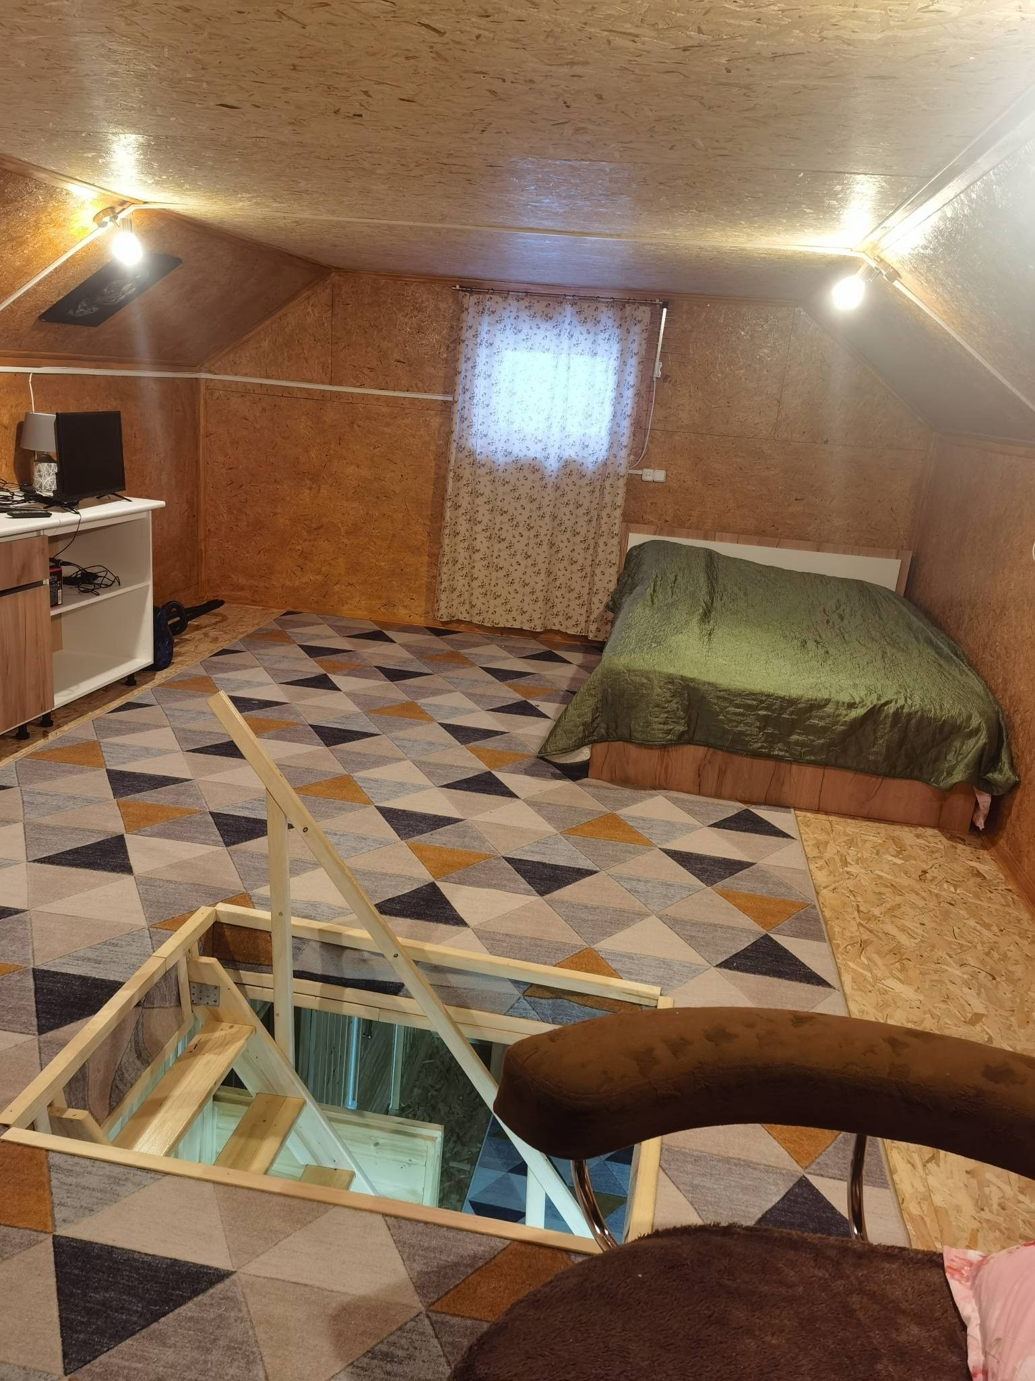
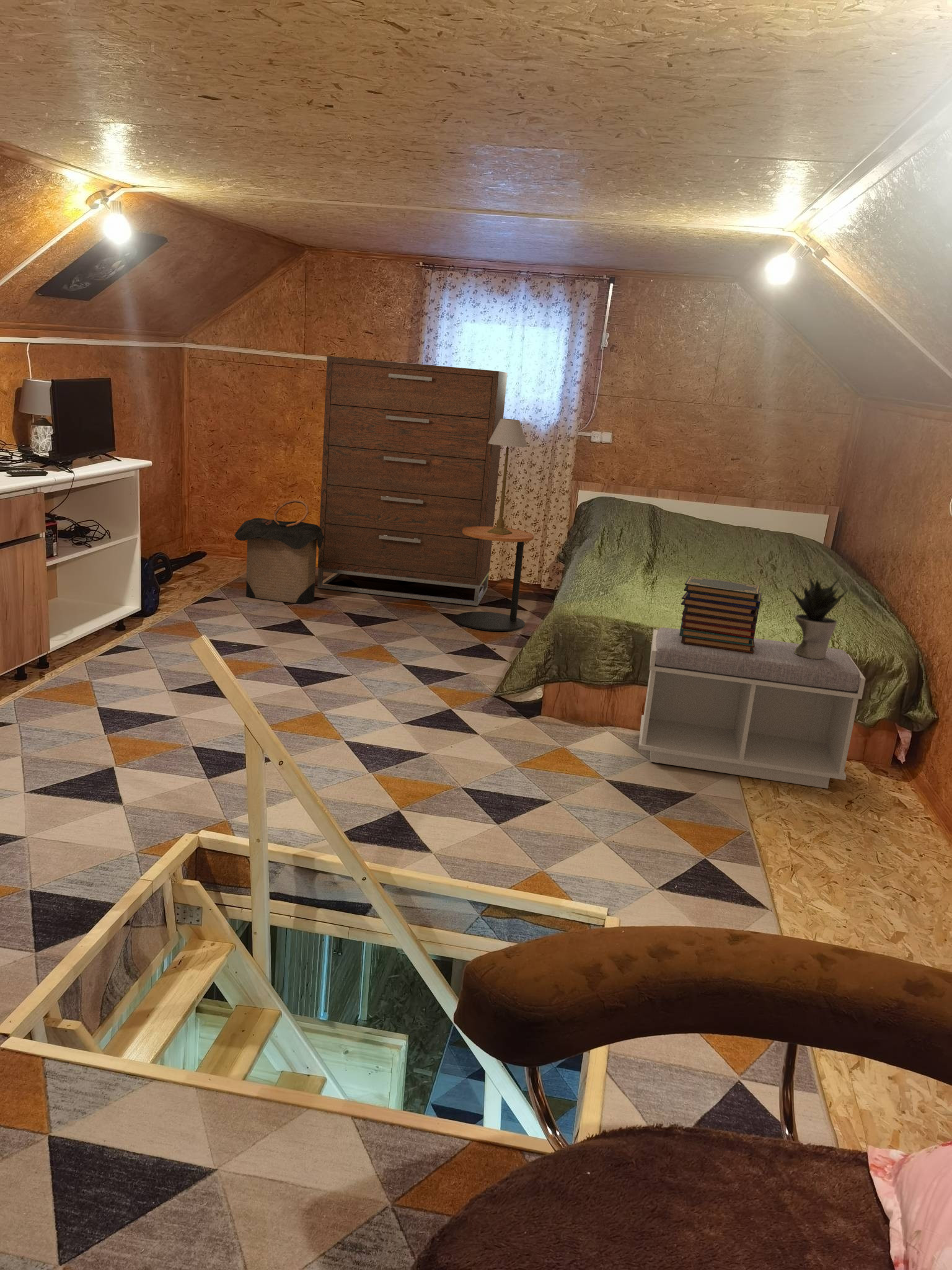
+ potted plant [788,572,848,659]
+ bench [638,627,866,789]
+ side table [454,526,534,632]
+ laundry hamper [234,499,325,604]
+ book stack [679,575,762,653]
+ dresser [317,355,508,606]
+ table lamp [487,418,528,535]
